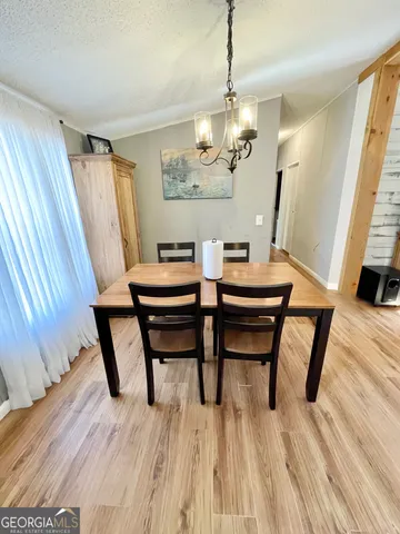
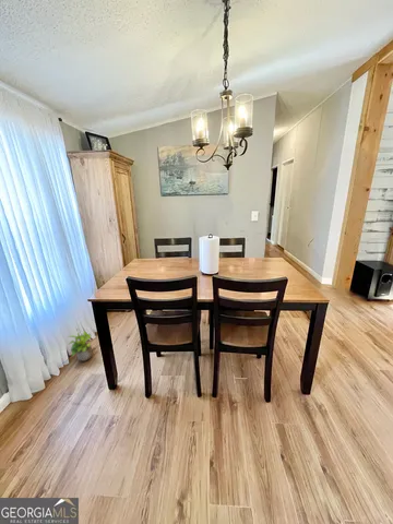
+ potted plant [66,330,94,362]
